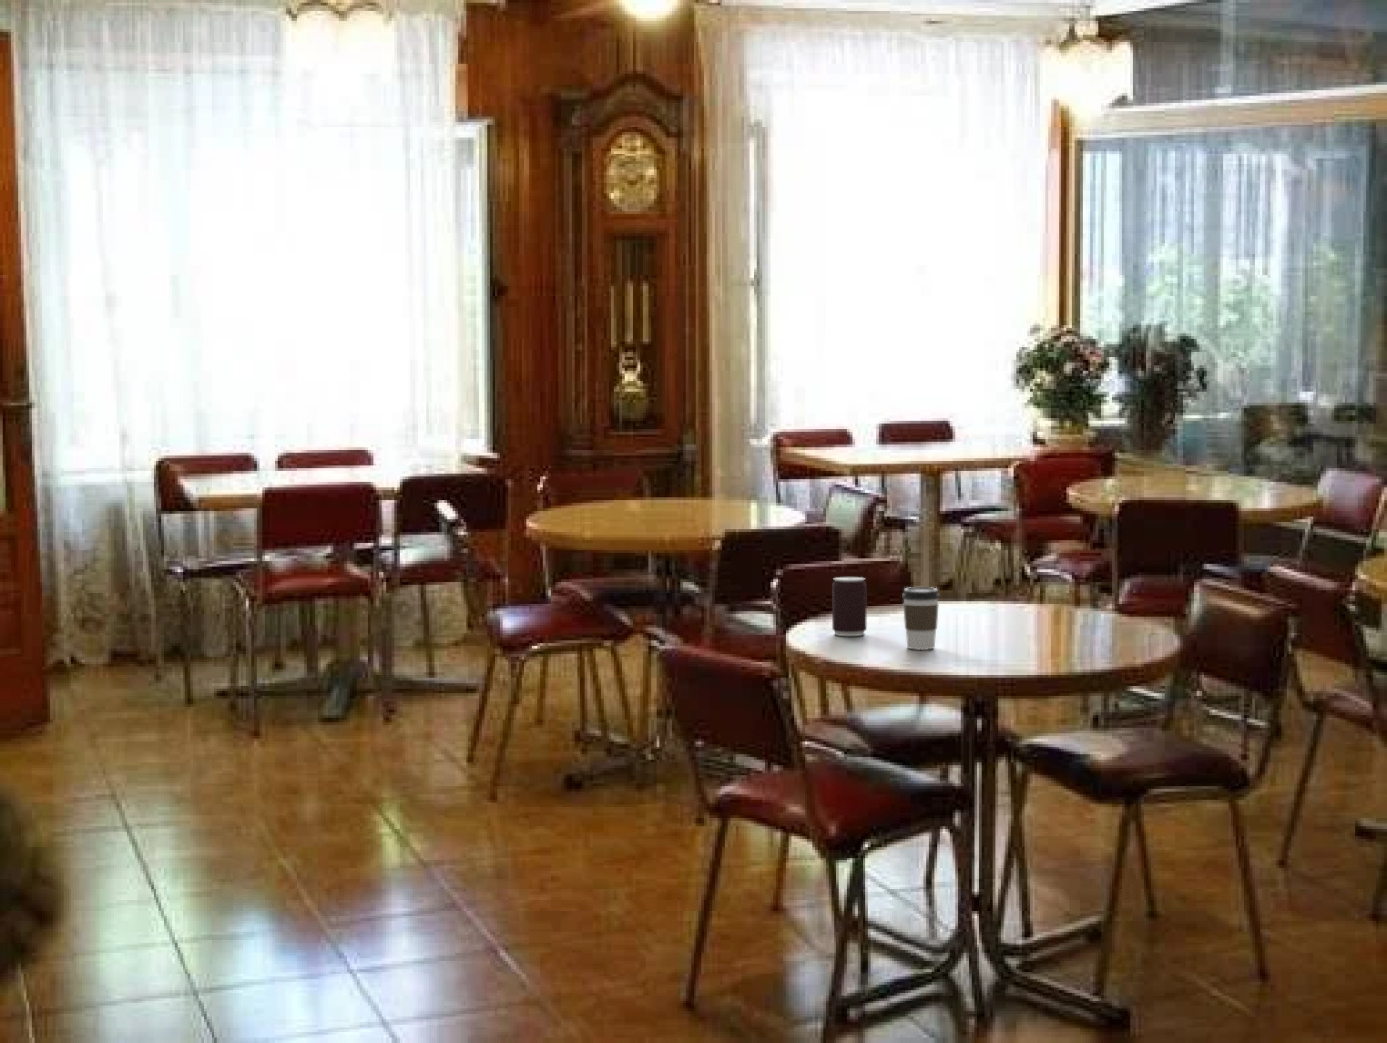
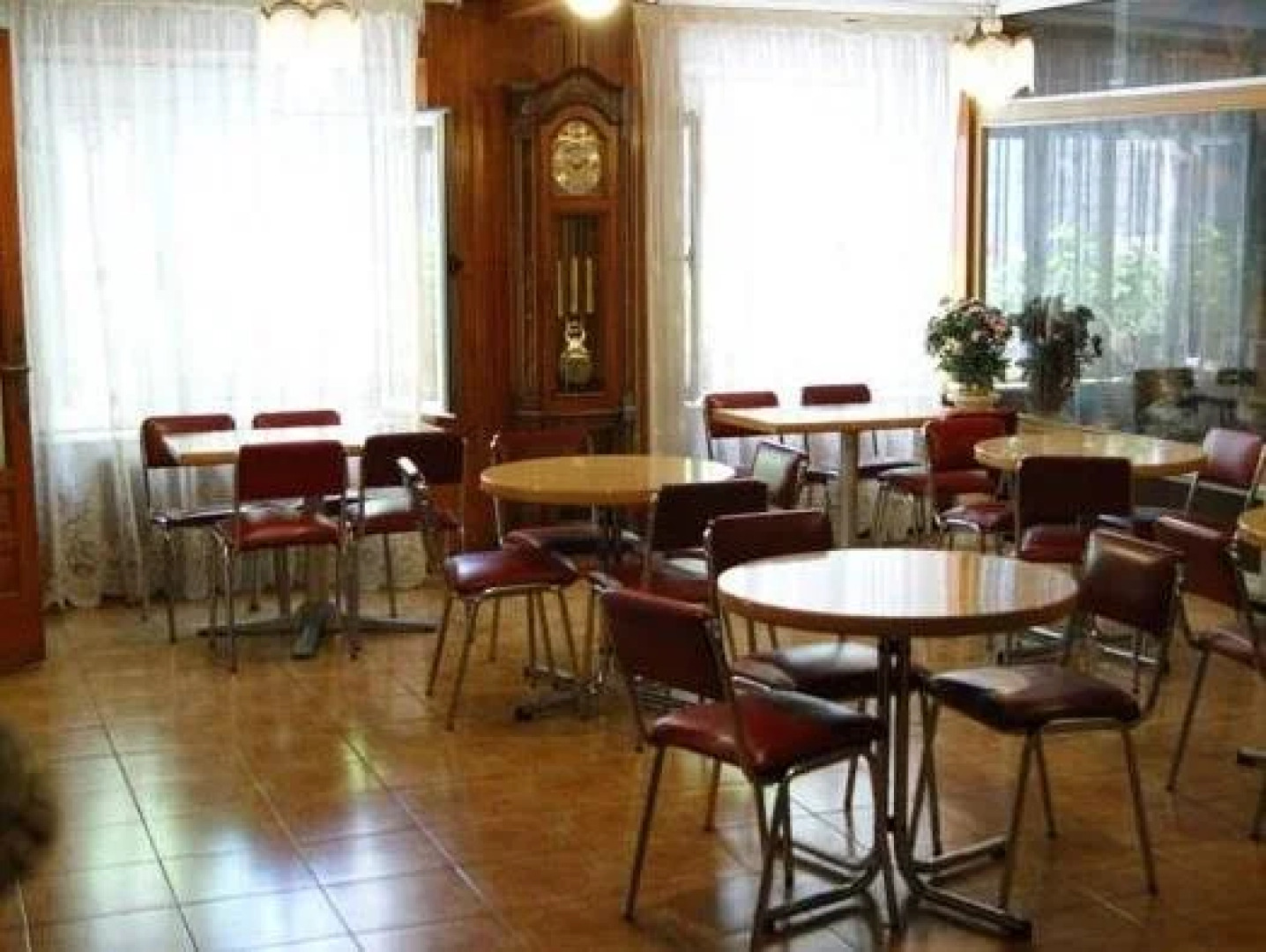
- beverage can [830,575,869,638]
- coffee cup [902,586,941,651]
